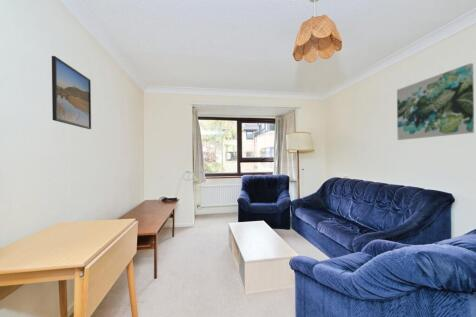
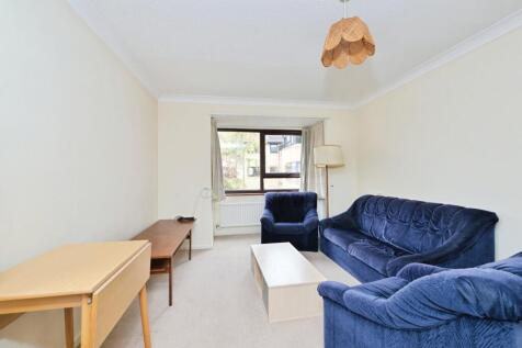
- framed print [51,55,92,130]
- wall art [396,63,475,141]
